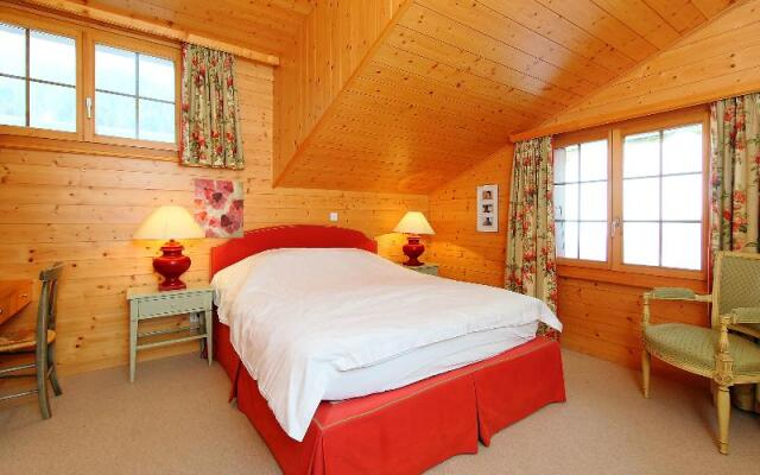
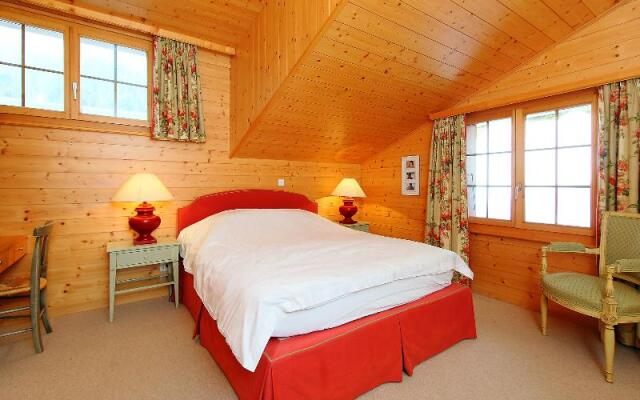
- wall art [192,177,245,239]
